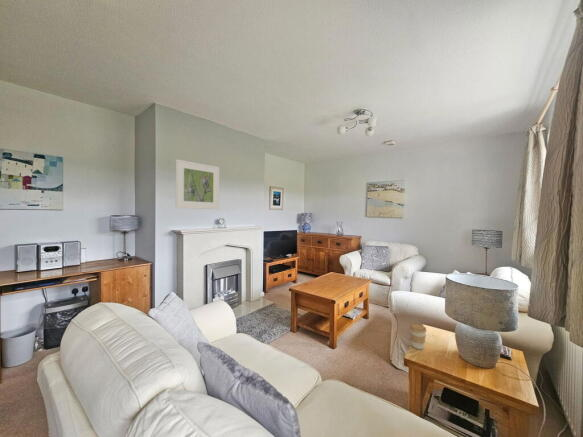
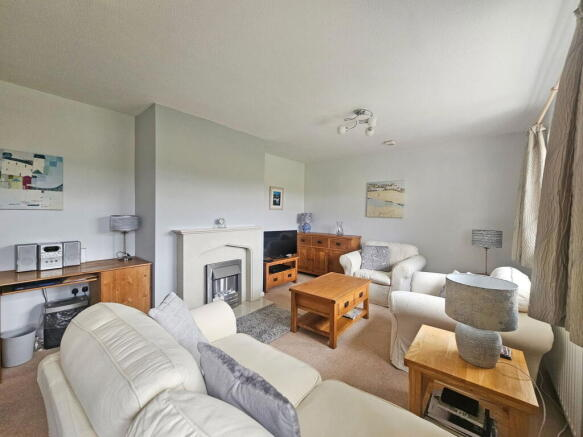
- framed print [175,158,220,210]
- coffee cup [409,323,427,350]
